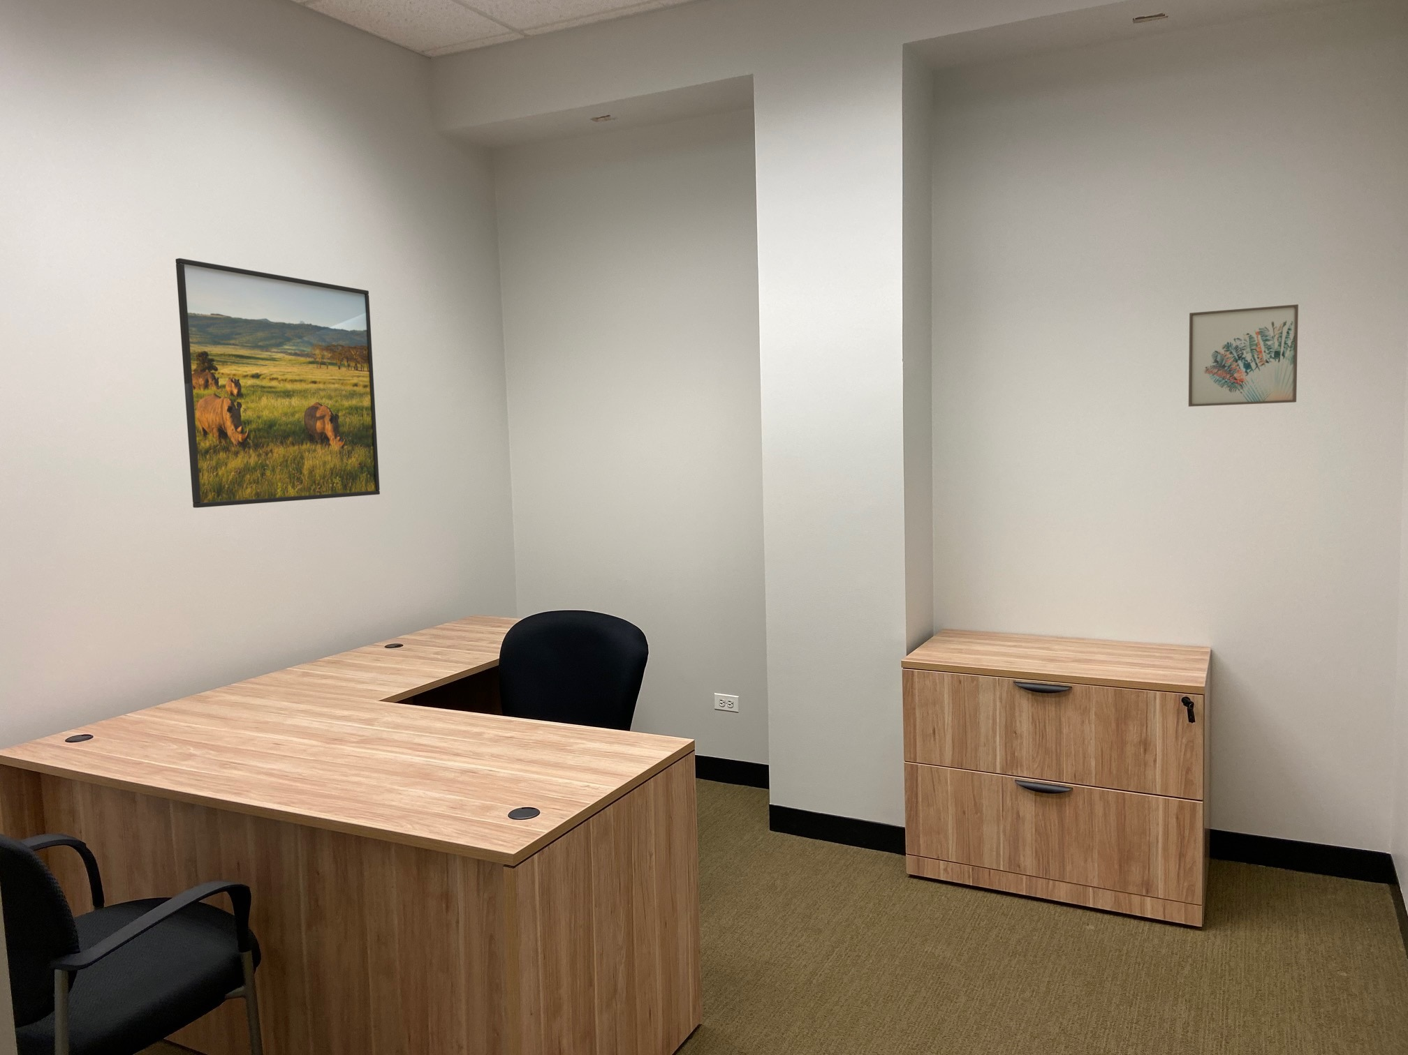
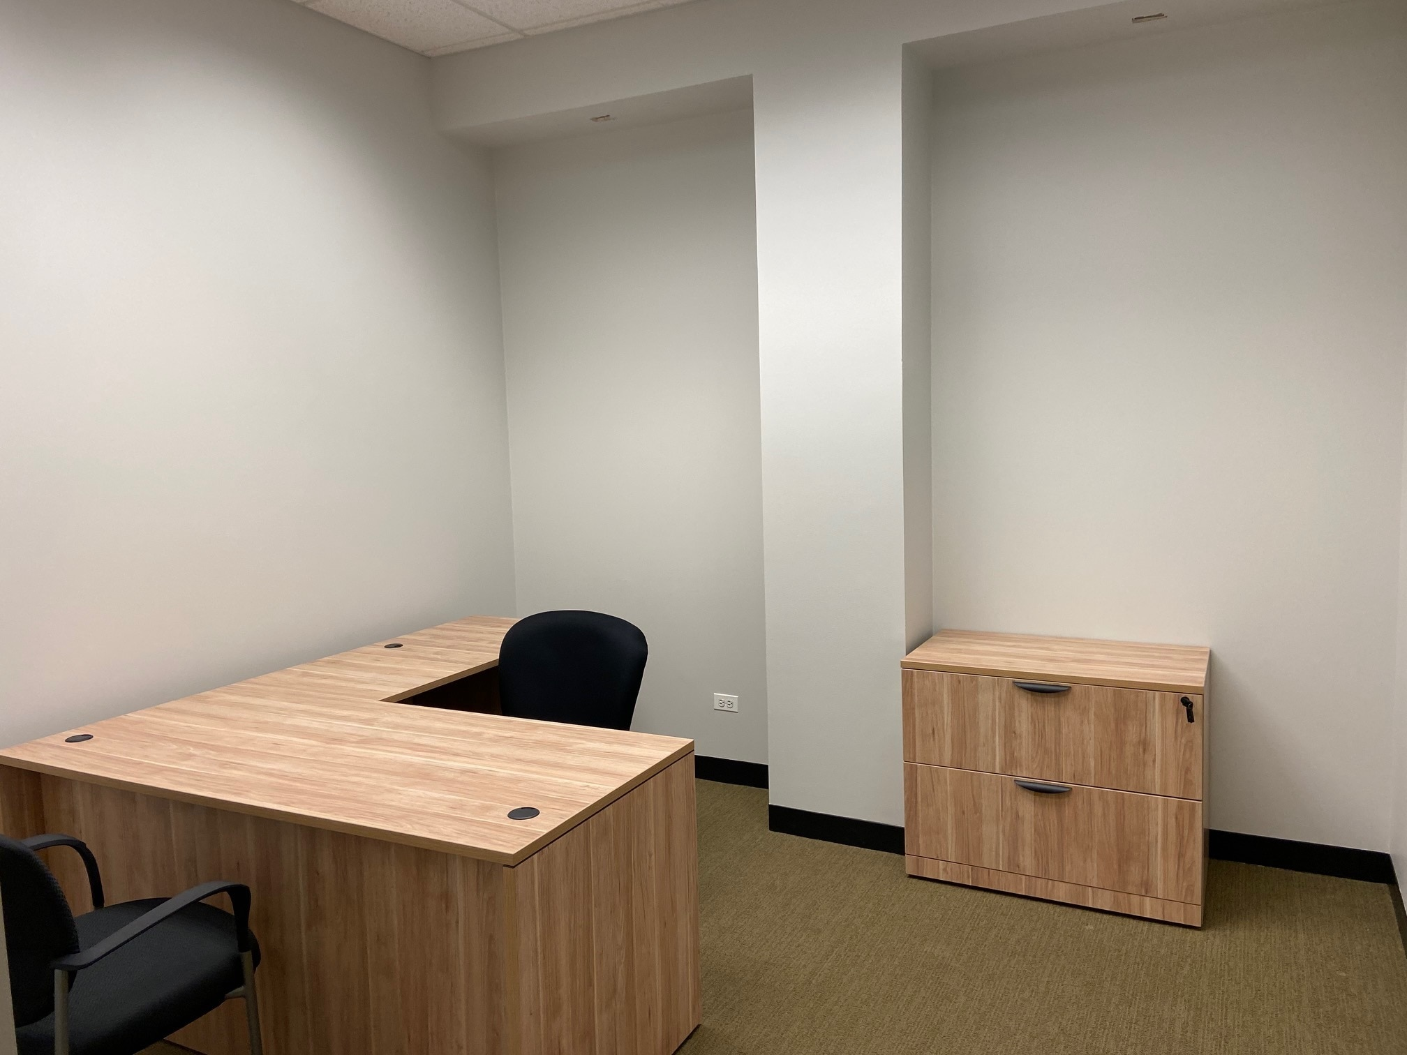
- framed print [174,257,380,509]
- wall art [1188,304,1299,408]
